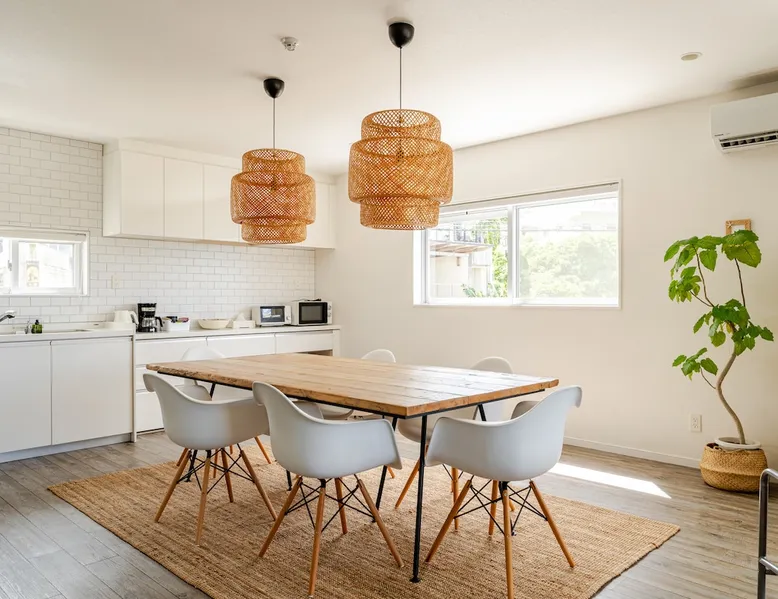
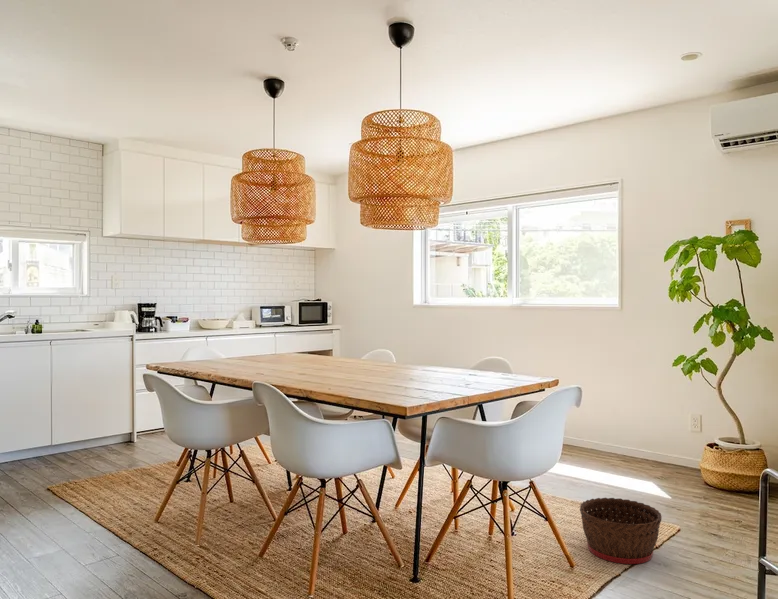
+ basket [579,497,663,565]
